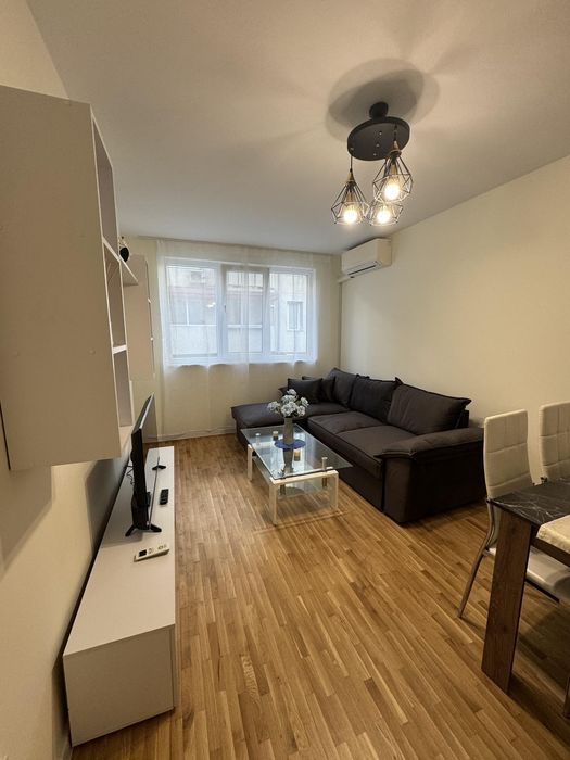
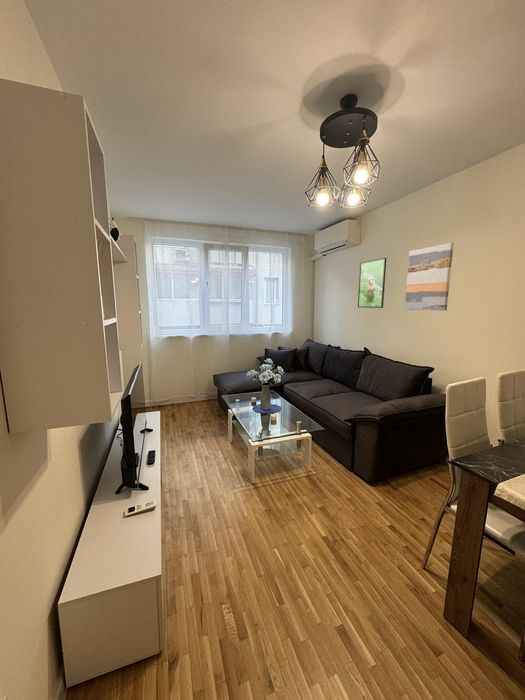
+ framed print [357,257,387,309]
+ wall art [404,242,455,311]
